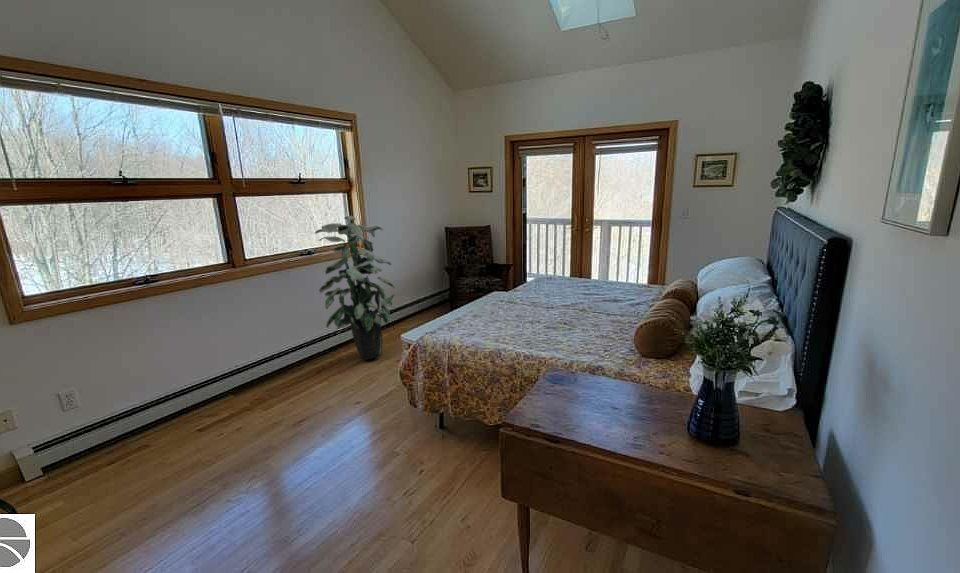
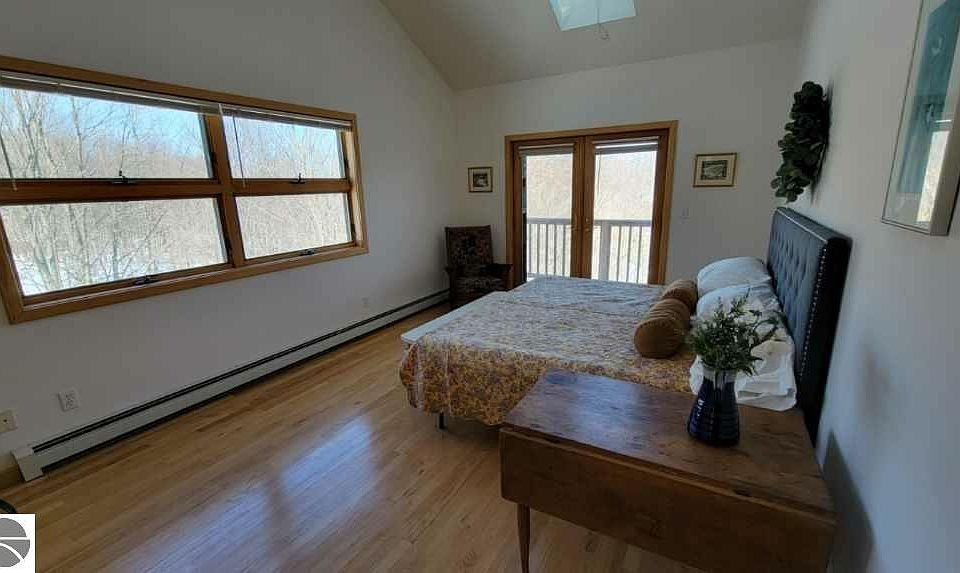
- indoor plant [314,215,396,361]
